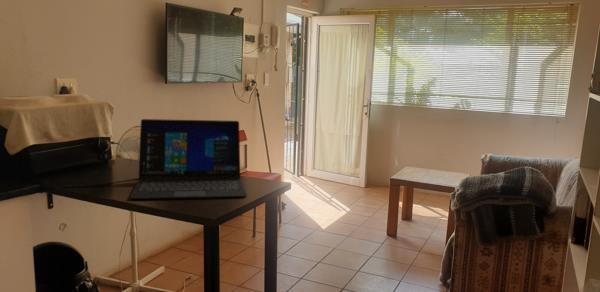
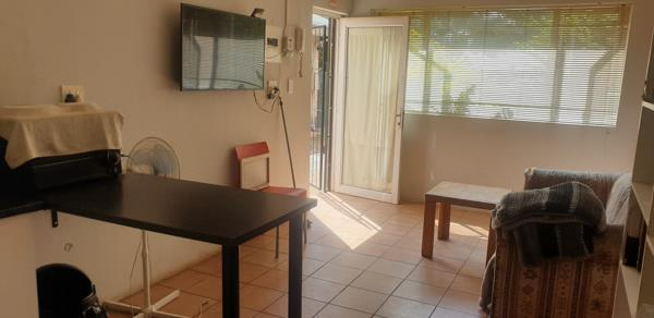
- laptop [129,118,248,200]
